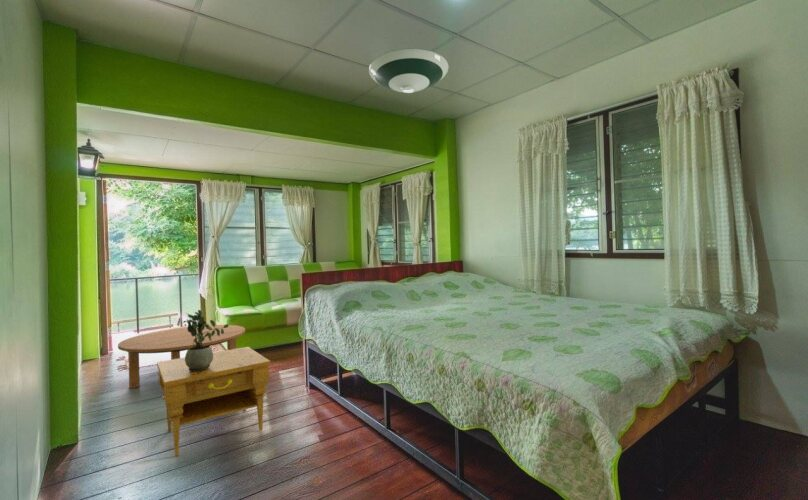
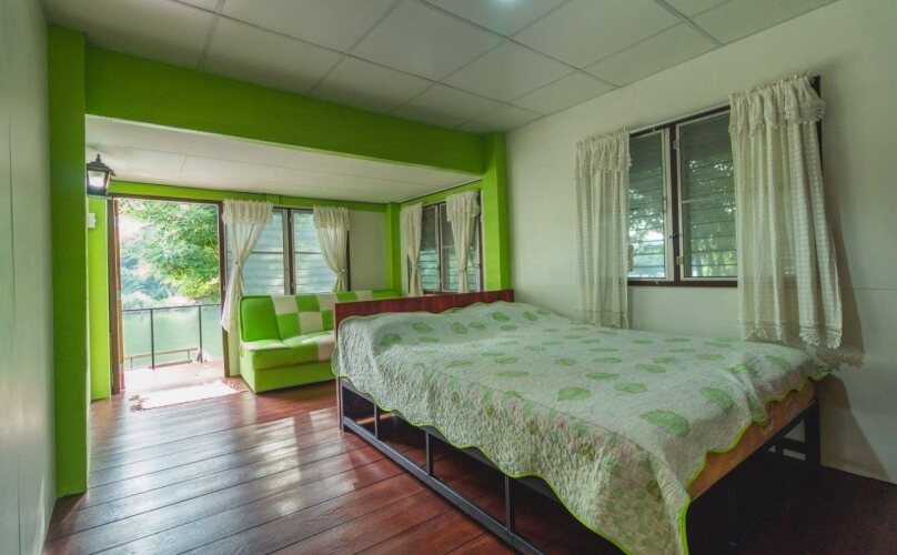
- coffee table [117,324,246,389]
- nightstand [156,346,271,458]
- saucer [368,47,450,94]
- potted plant [182,309,229,372]
